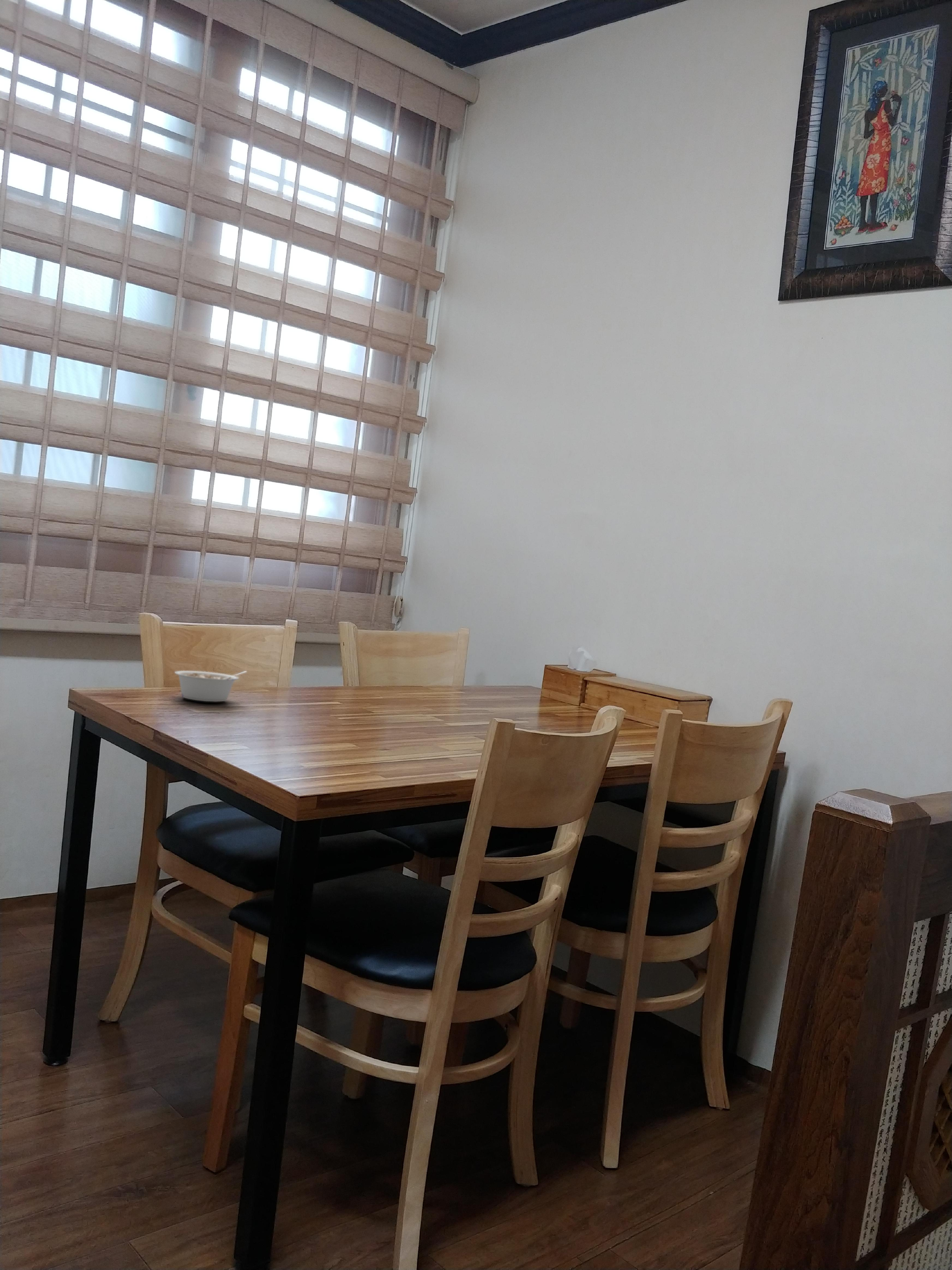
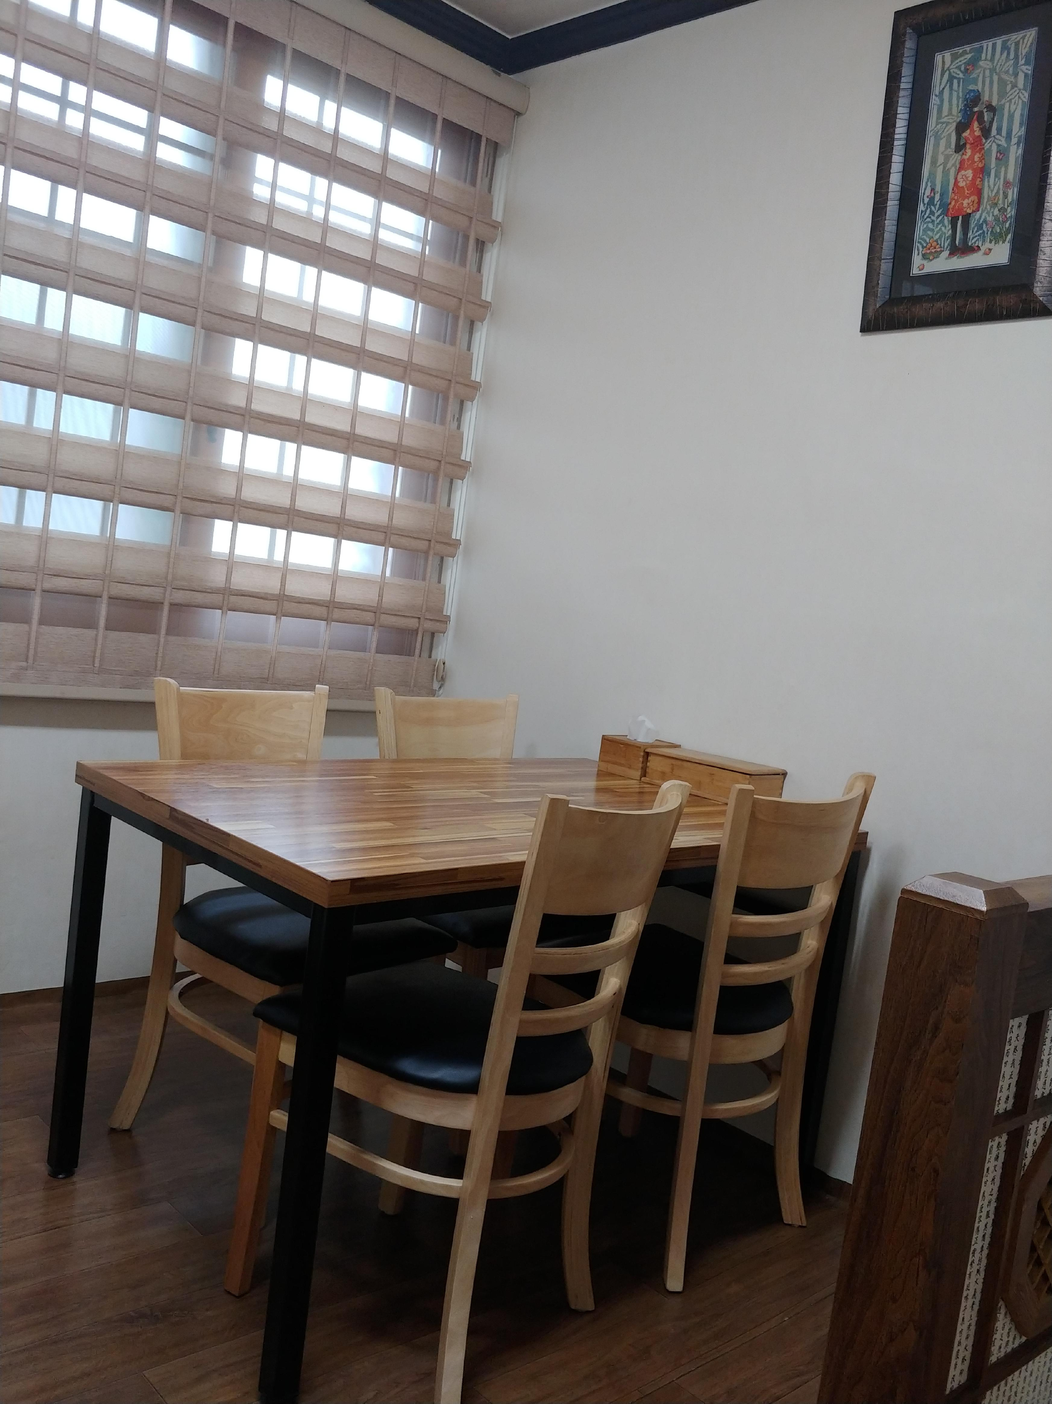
- legume [174,671,247,702]
